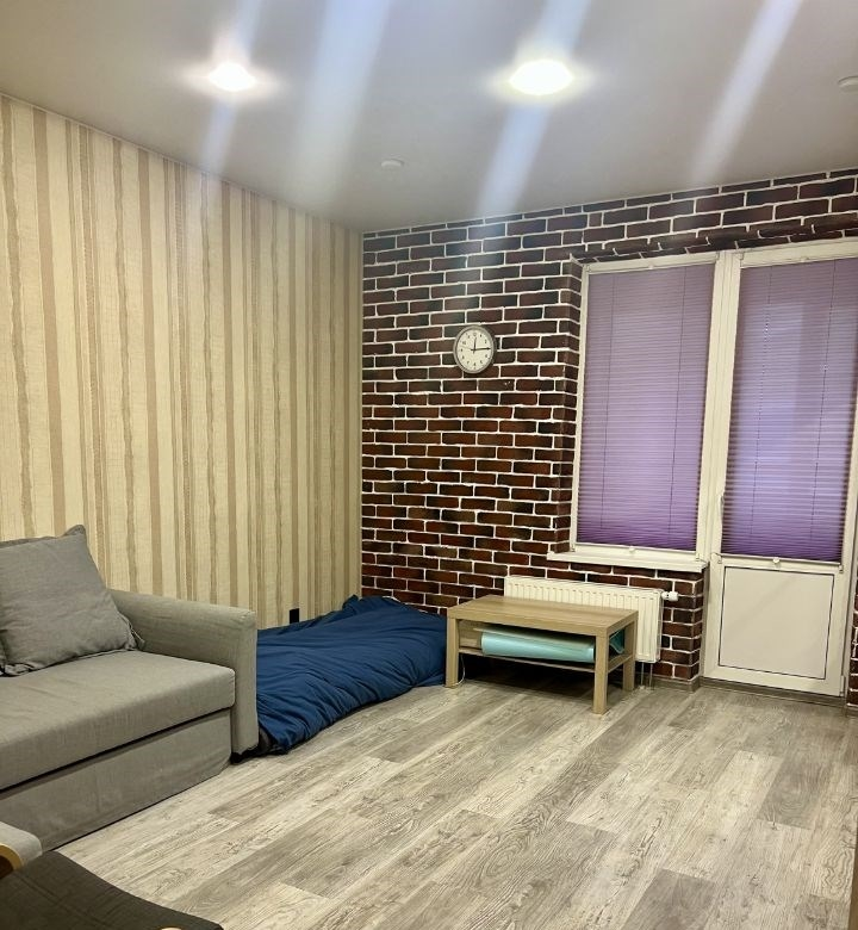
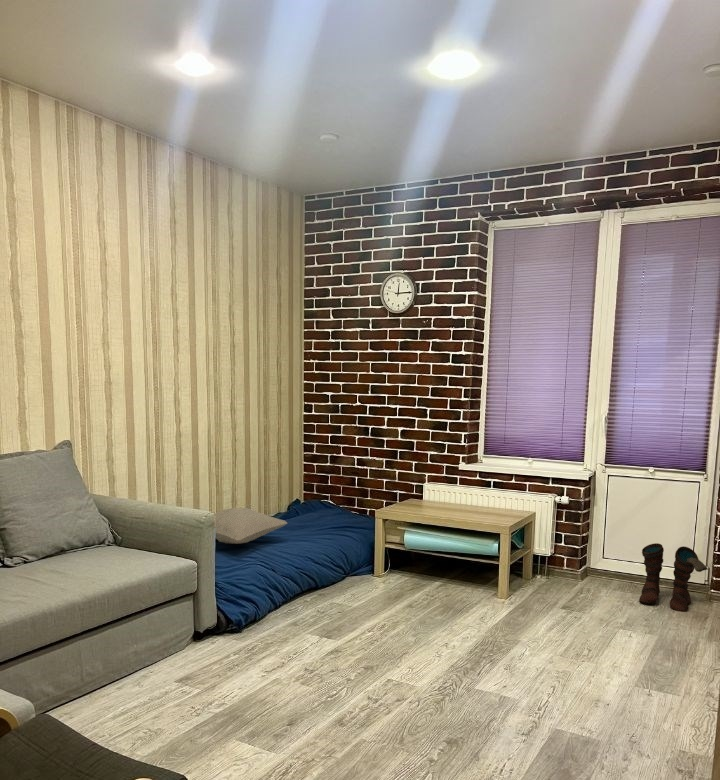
+ boots [638,542,709,613]
+ cushion [214,507,288,545]
